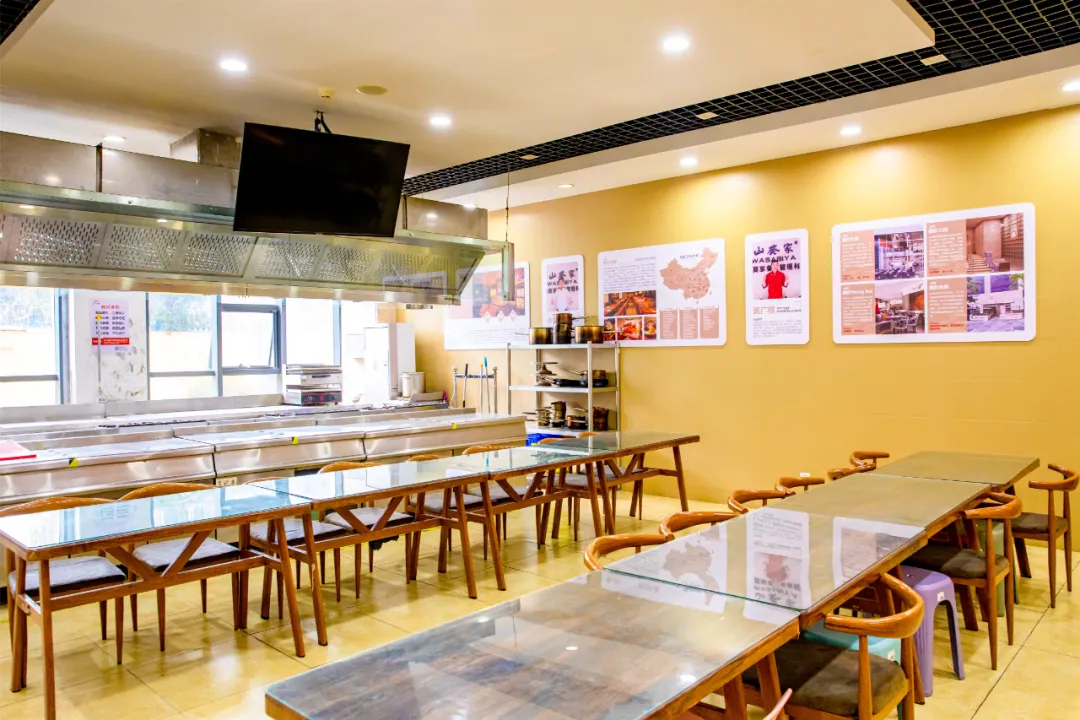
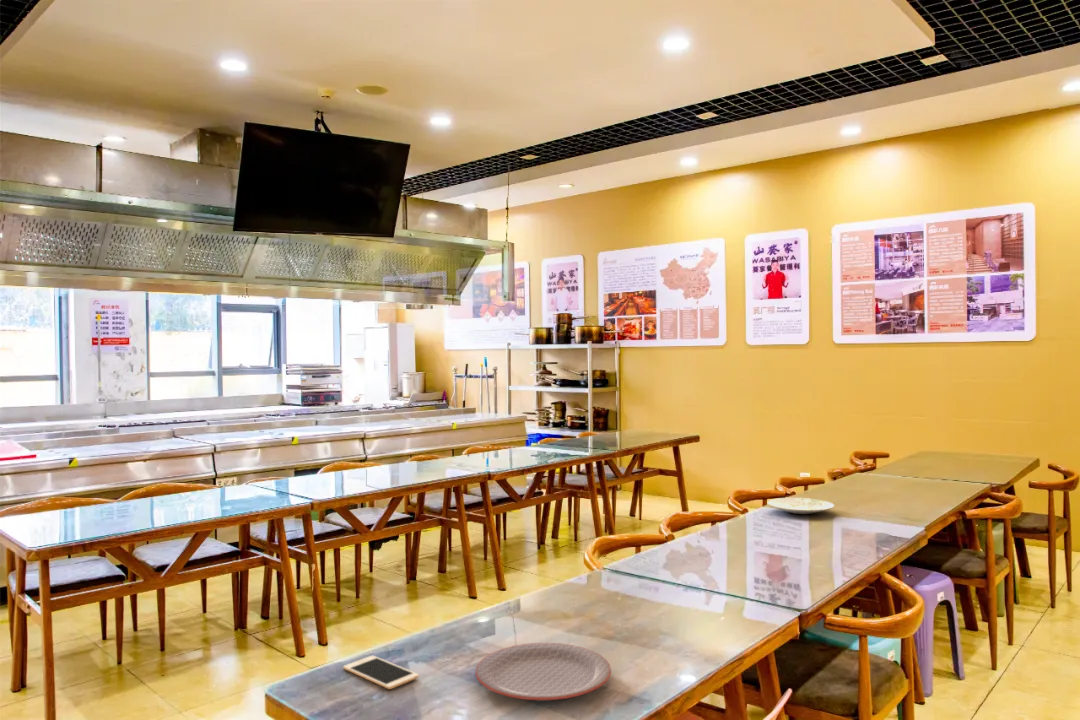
+ cell phone [342,655,420,690]
+ plate [766,497,835,515]
+ plate [475,642,612,701]
